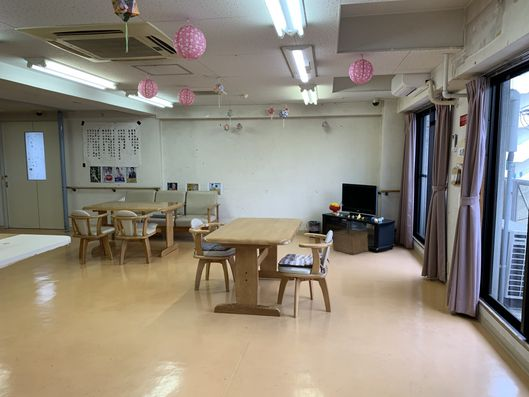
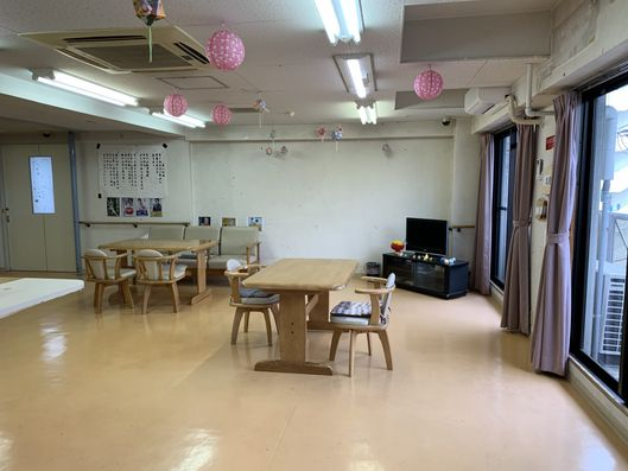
- storage bin [332,228,369,256]
